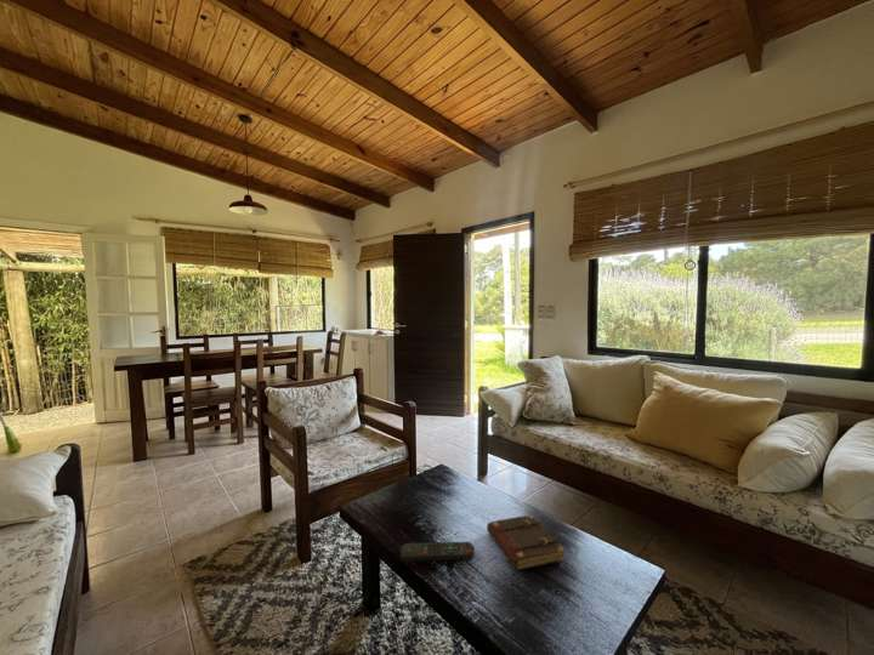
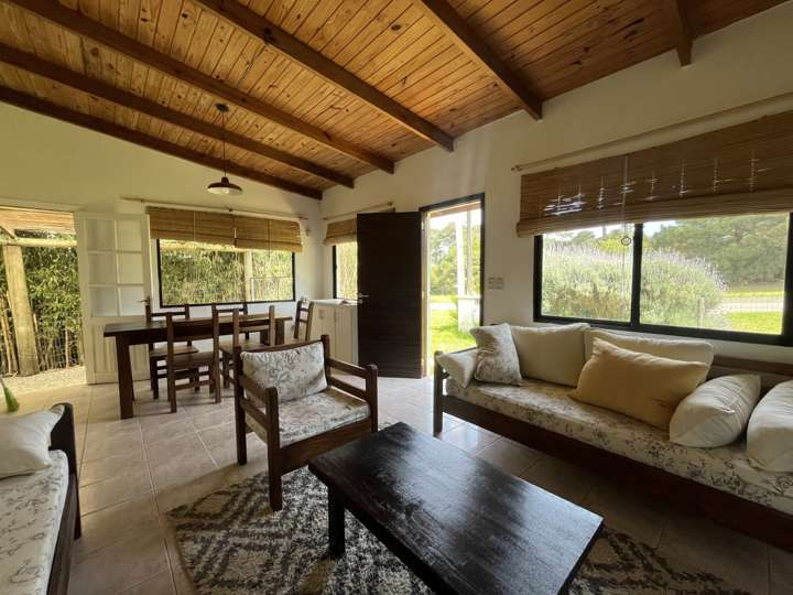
- remote control [399,541,476,563]
- book [486,514,566,571]
